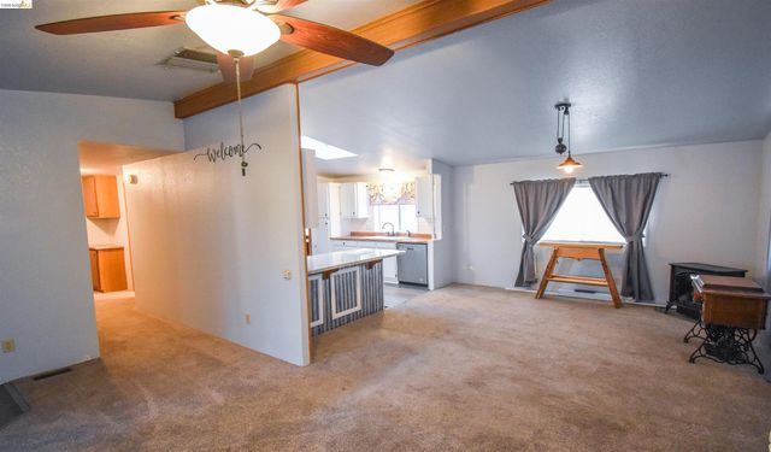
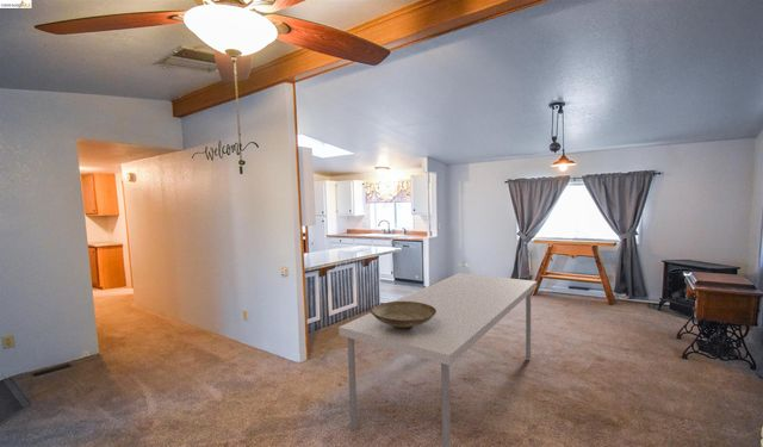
+ dining table [337,272,538,447]
+ decorative bowl [370,300,436,329]
